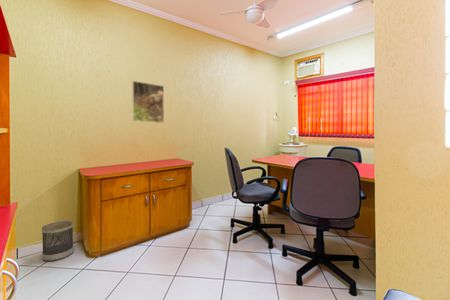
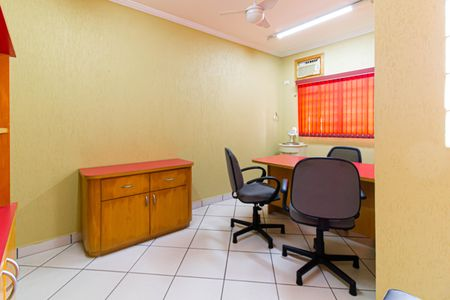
- wastebasket [41,220,75,262]
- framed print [131,80,165,124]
